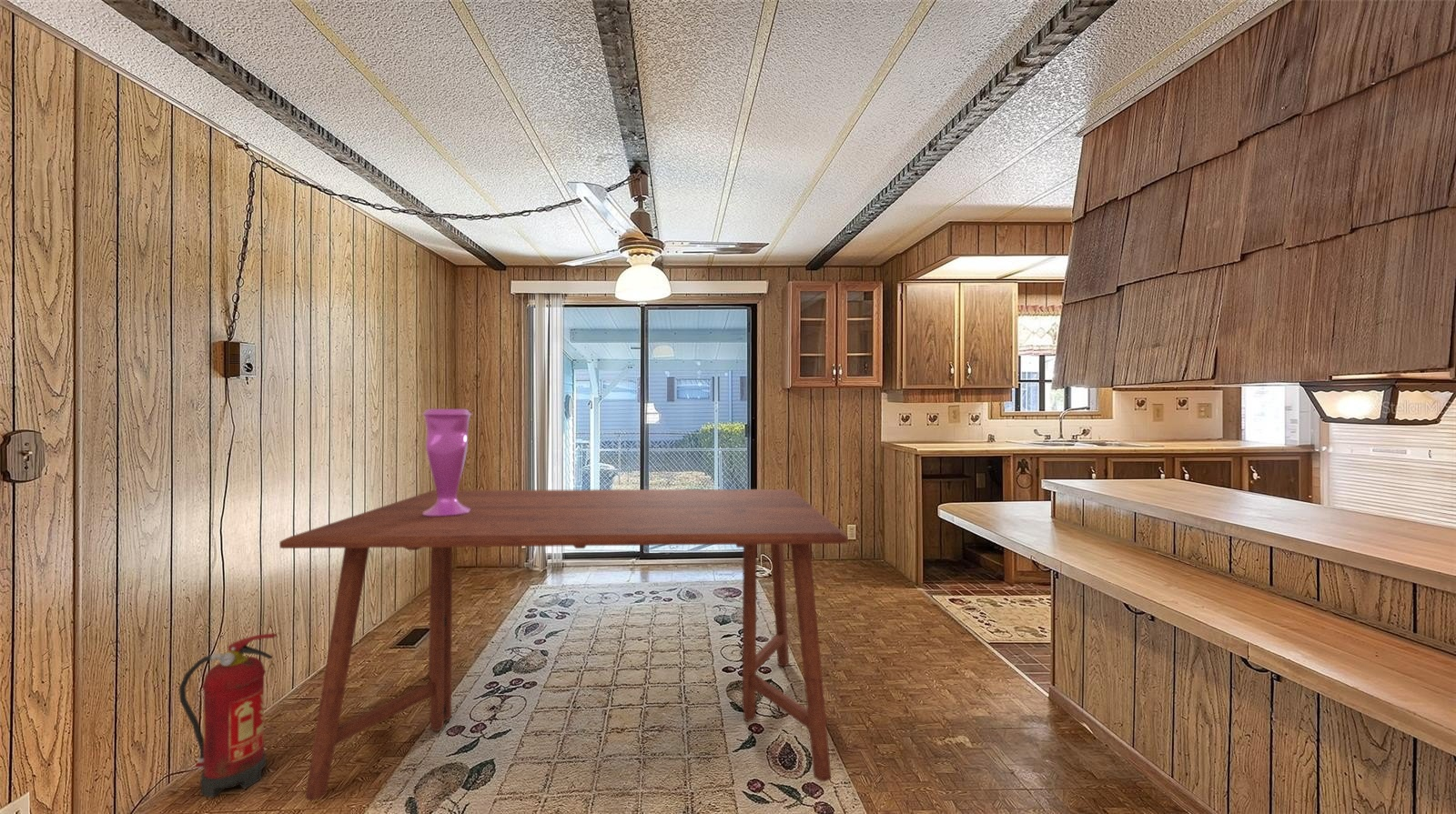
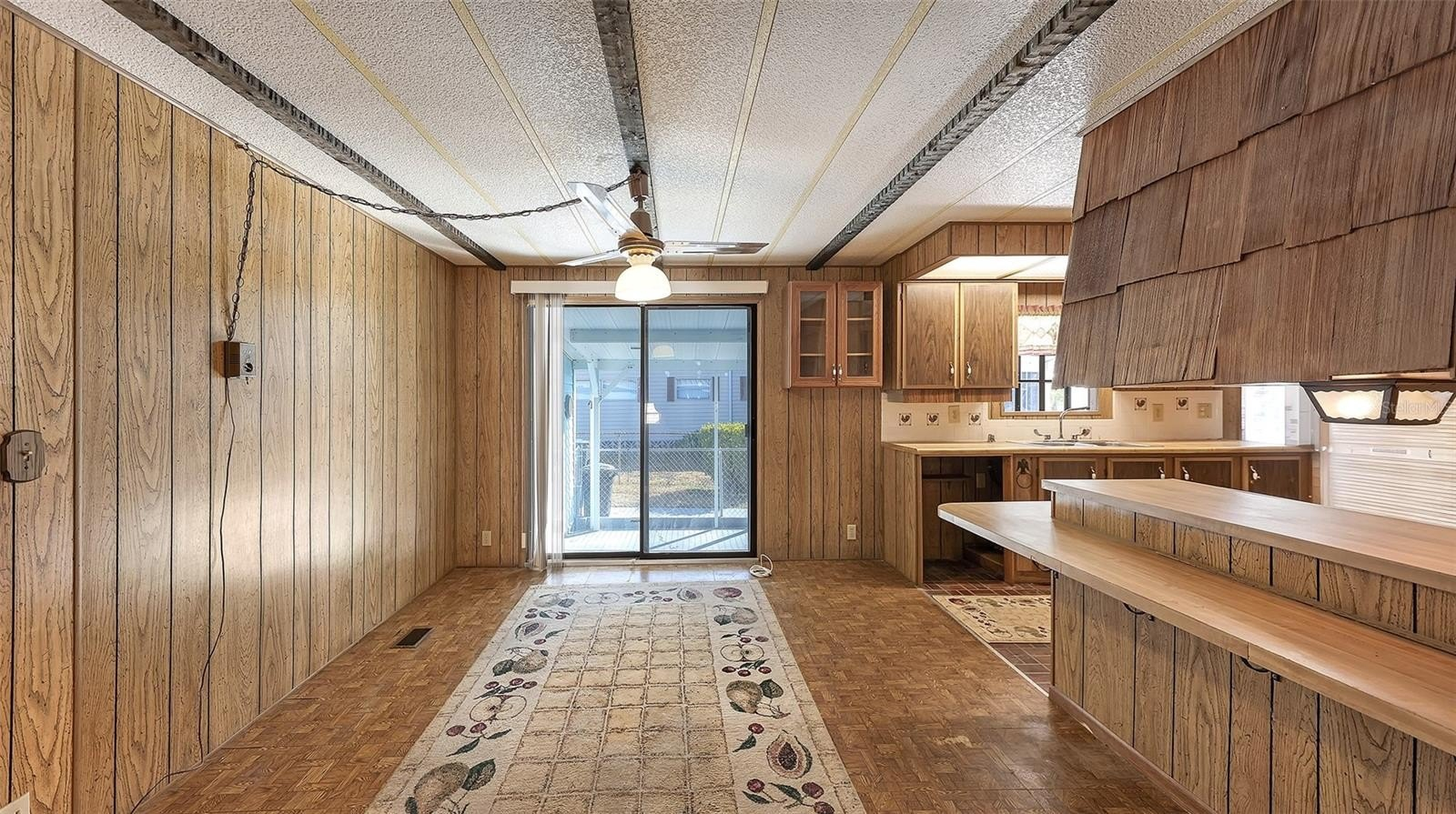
- vase [420,408,474,516]
- dining table [278,488,849,801]
- fire extinguisher [178,632,278,799]
